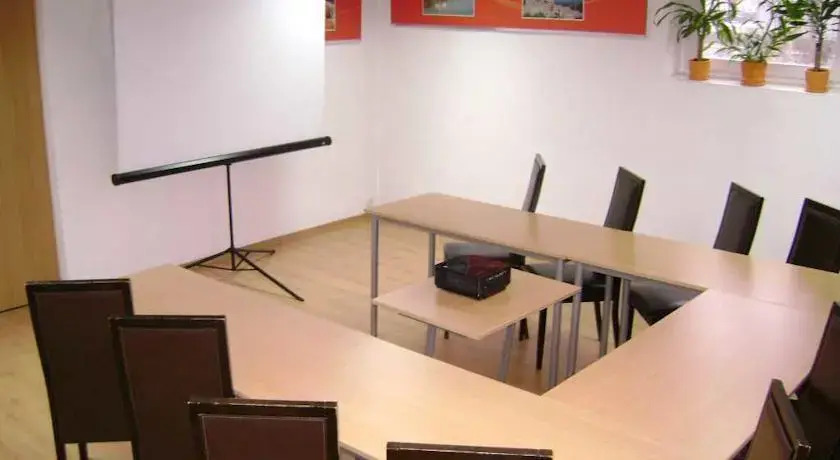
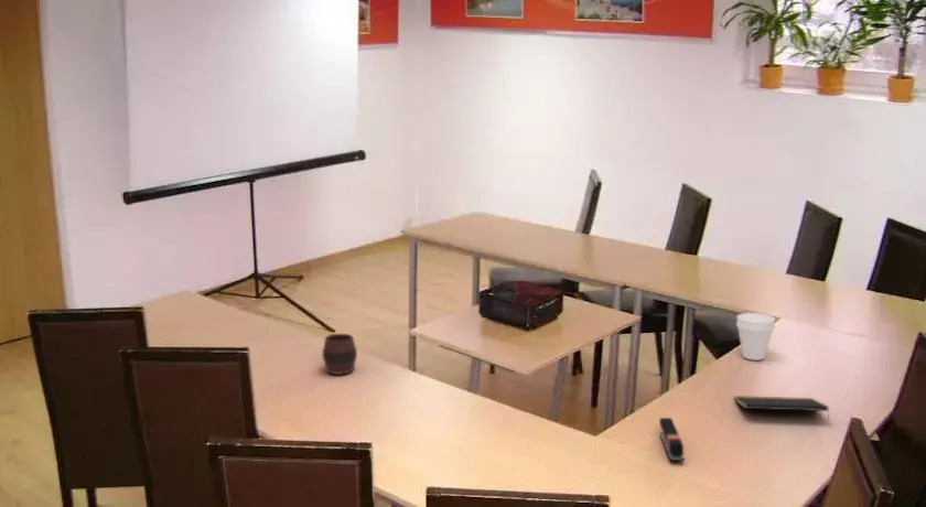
+ notepad [733,395,831,423]
+ stapler [658,417,685,462]
+ cup [735,312,776,362]
+ cup [322,333,358,376]
